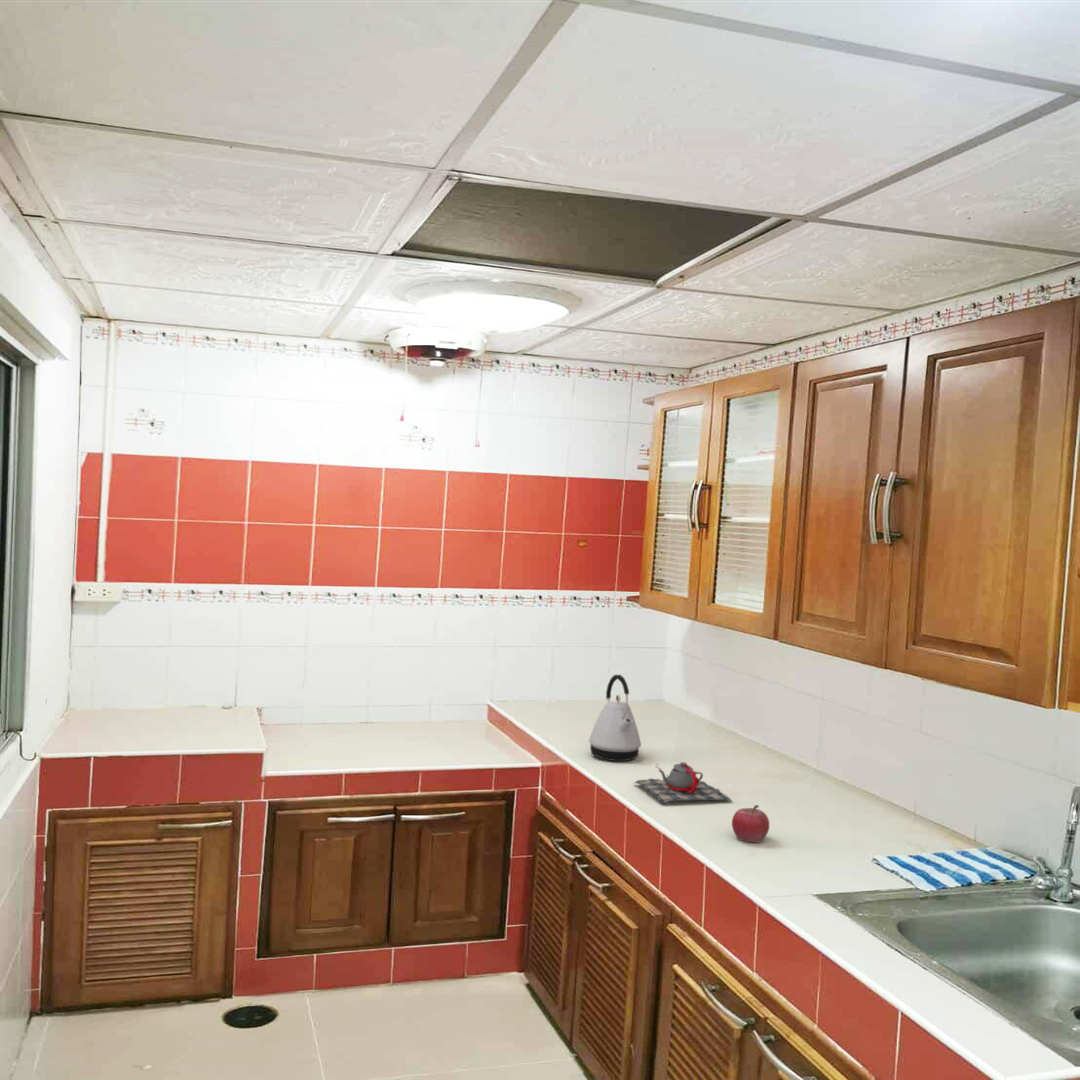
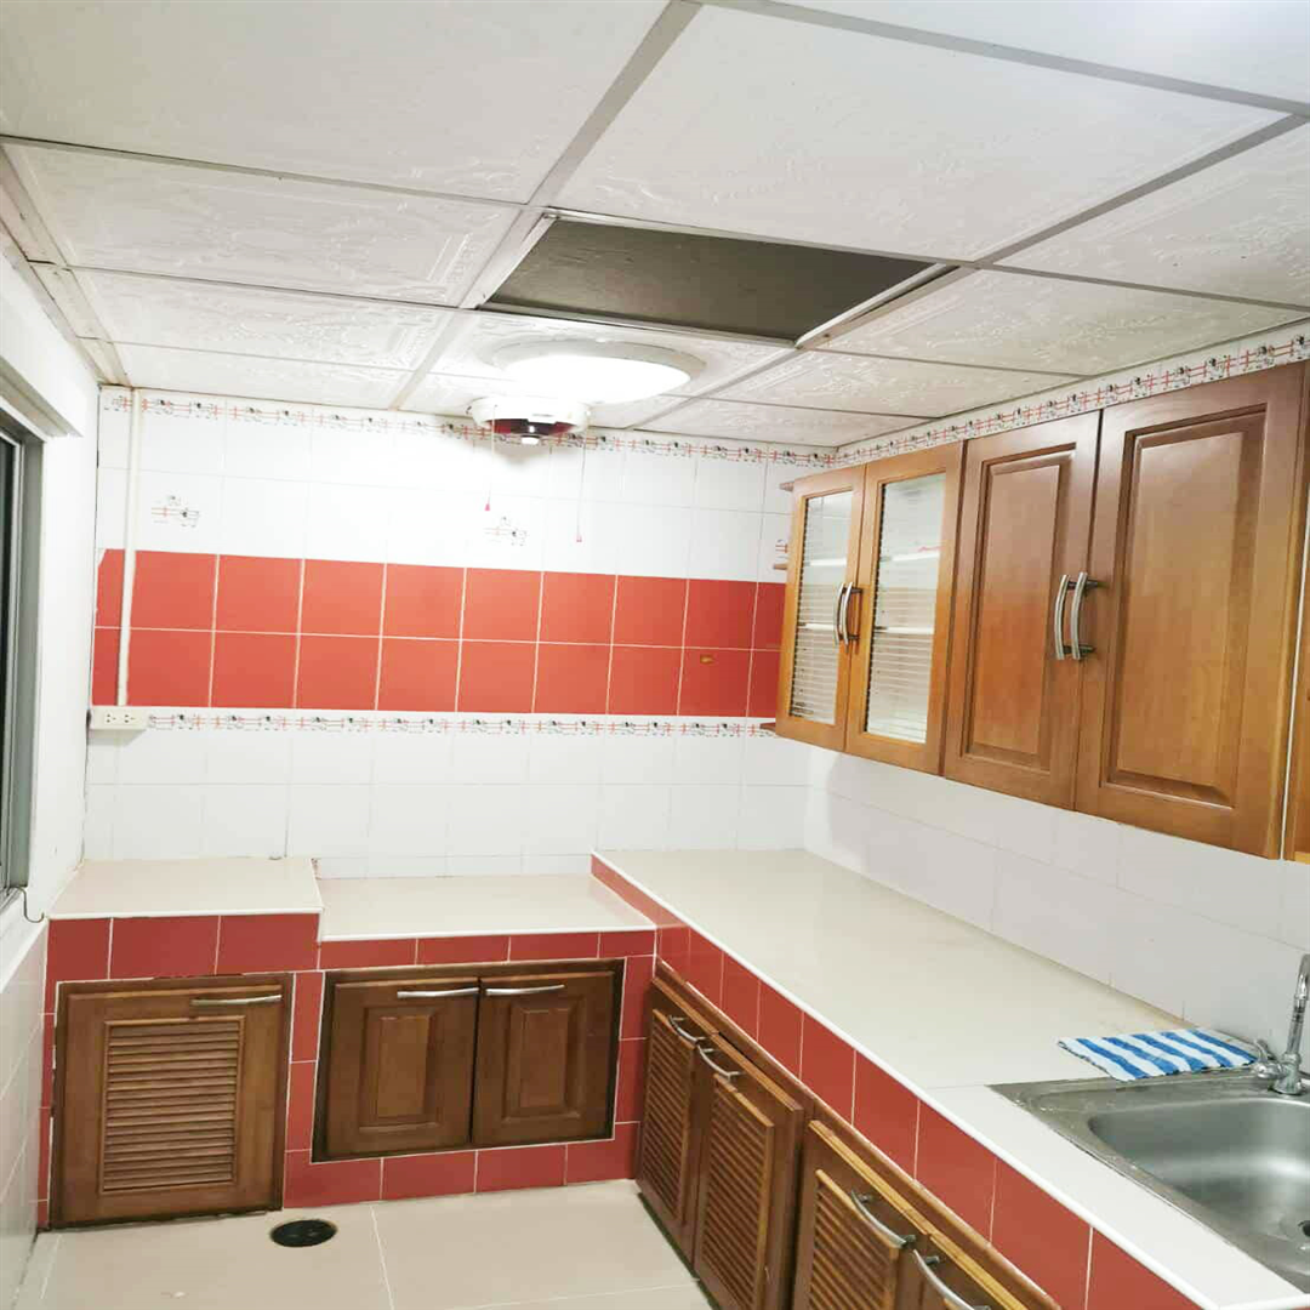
- fruit [731,804,770,844]
- teapot [633,761,733,804]
- kettle [588,674,642,762]
